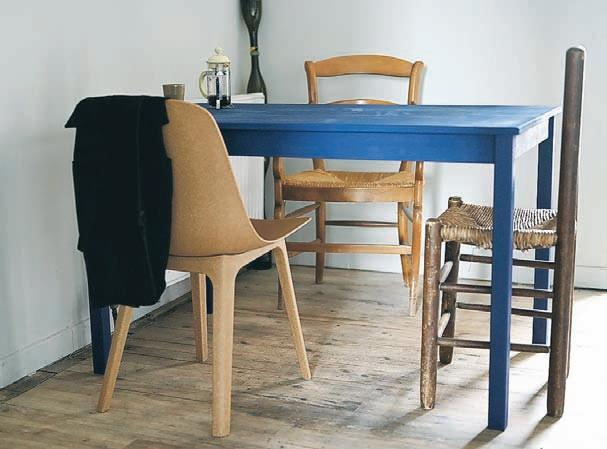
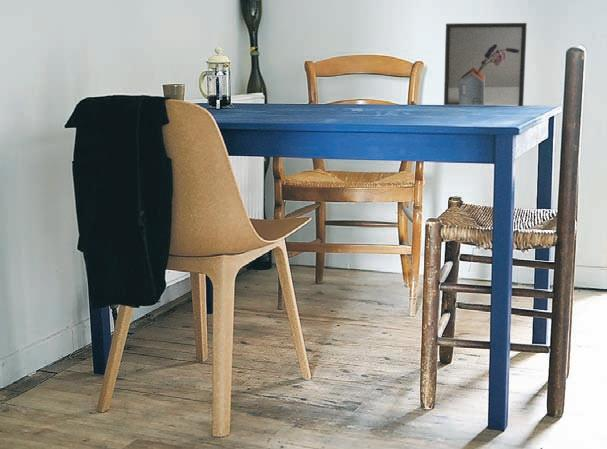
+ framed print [443,22,528,107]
